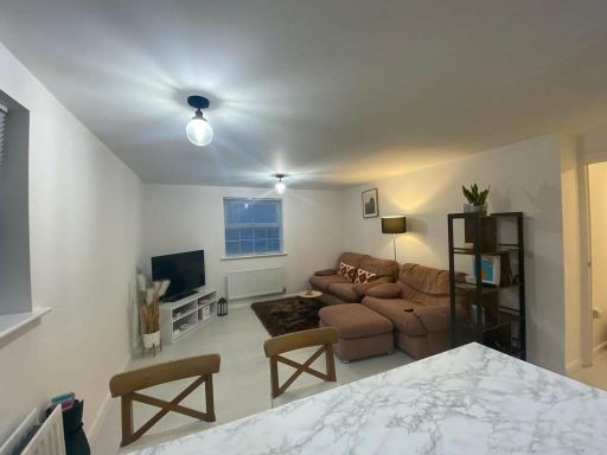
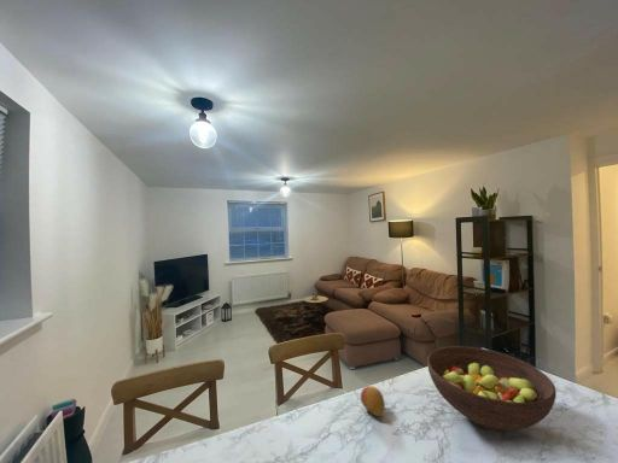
+ fruit bowl [426,345,558,432]
+ fruit [360,385,386,417]
